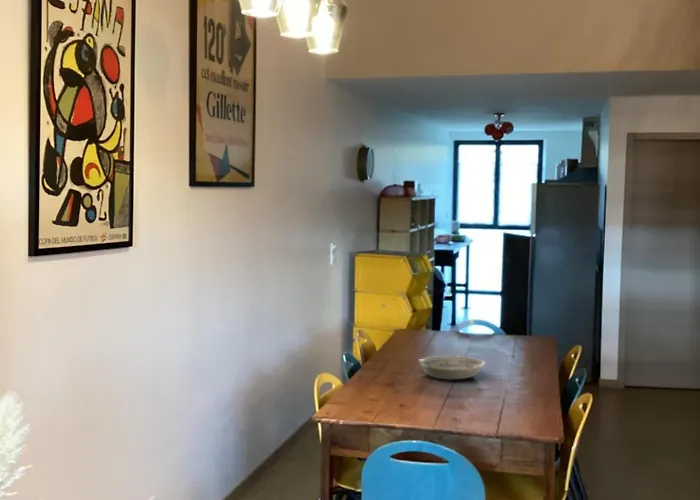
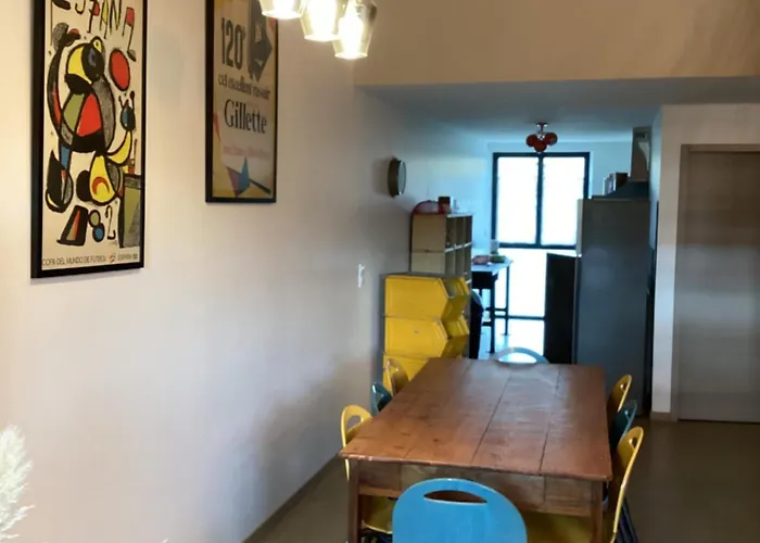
- bowl [418,355,486,380]
